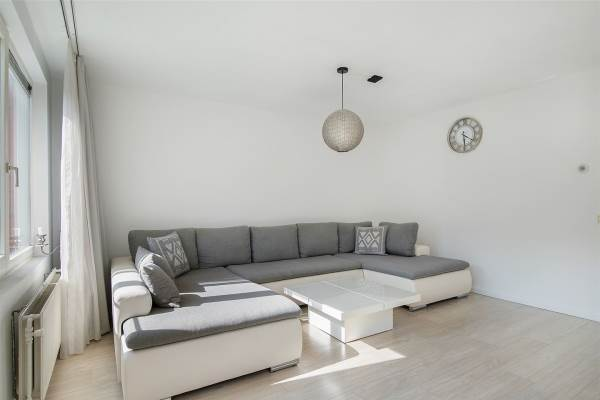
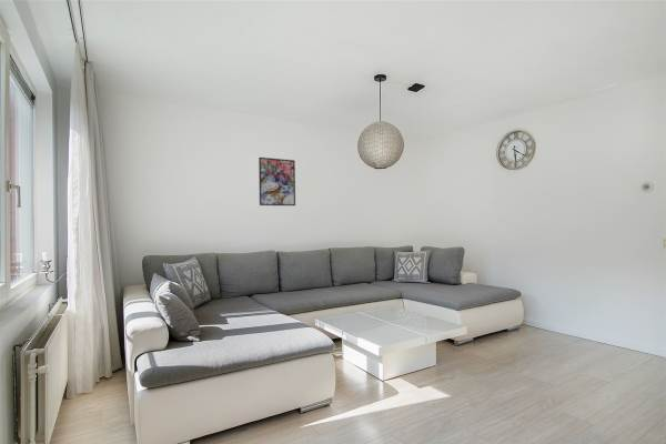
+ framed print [258,157,296,206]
